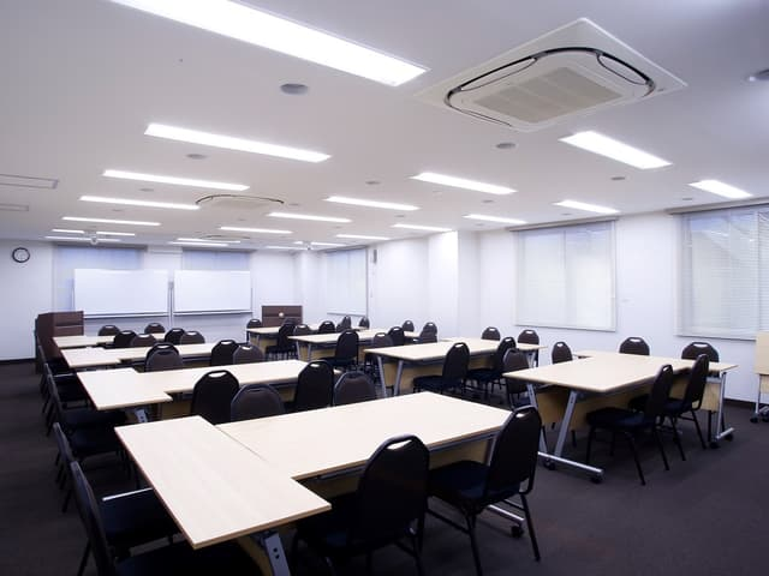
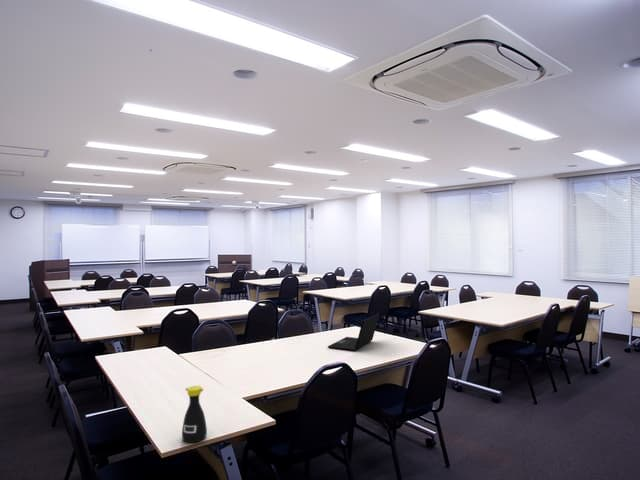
+ laptop [327,313,380,352]
+ bottle [181,385,208,444]
